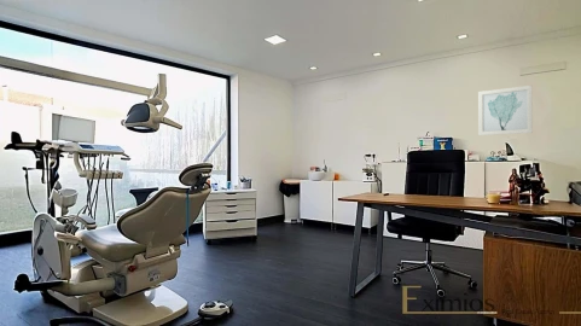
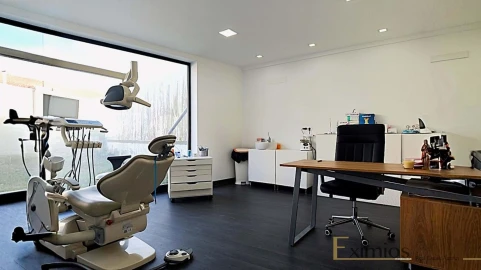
- wall art [477,85,534,136]
